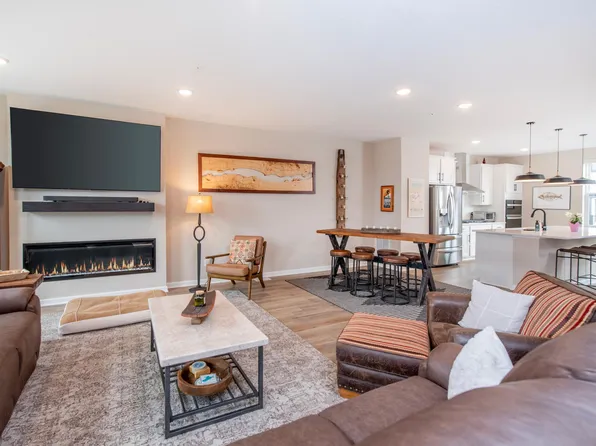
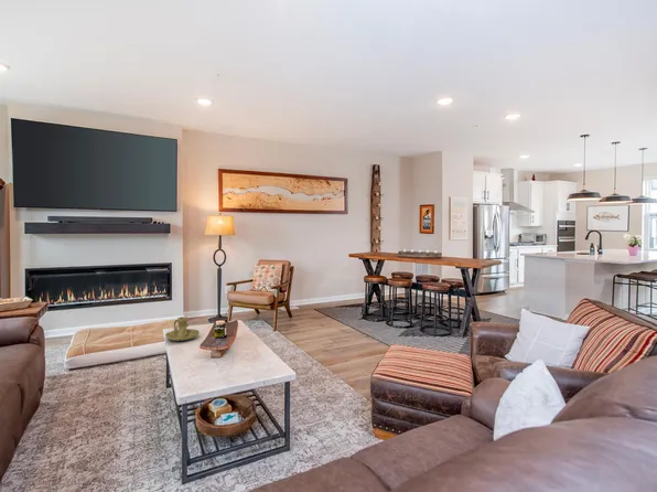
+ candle holder [164,315,201,342]
